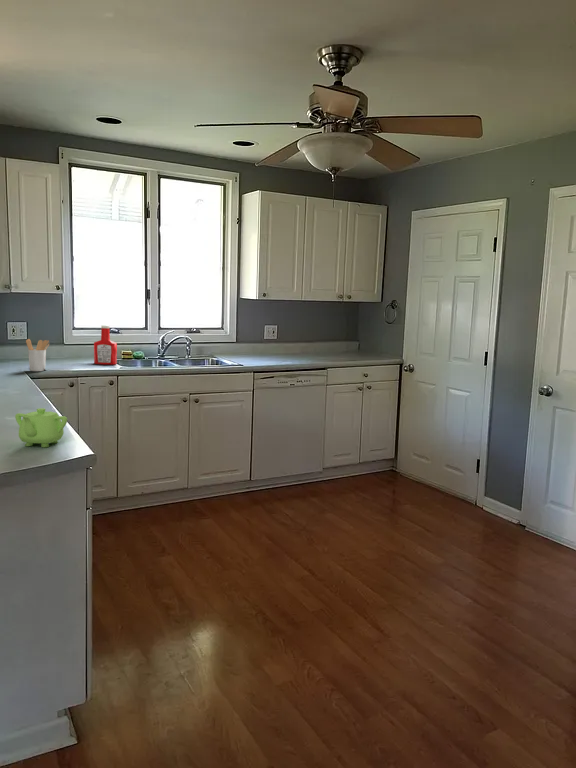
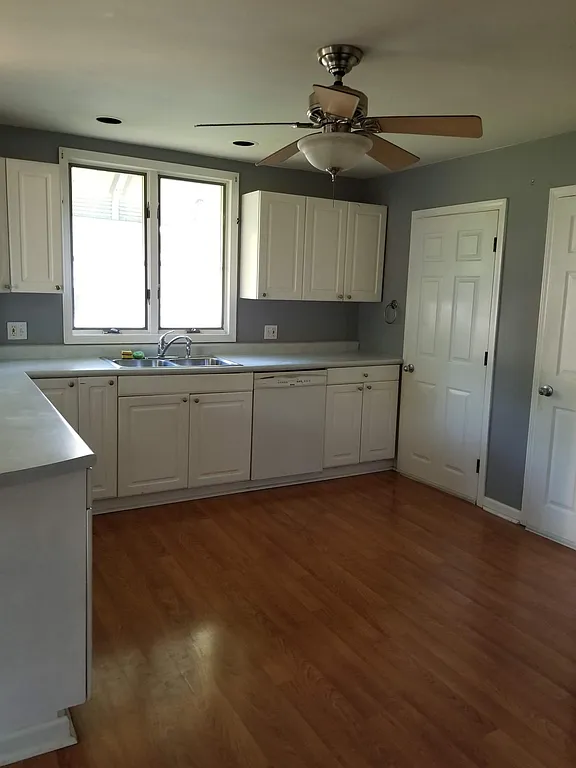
- utensil holder [25,338,50,372]
- soap bottle [93,324,118,366]
- teapot [14,407,68,448]
